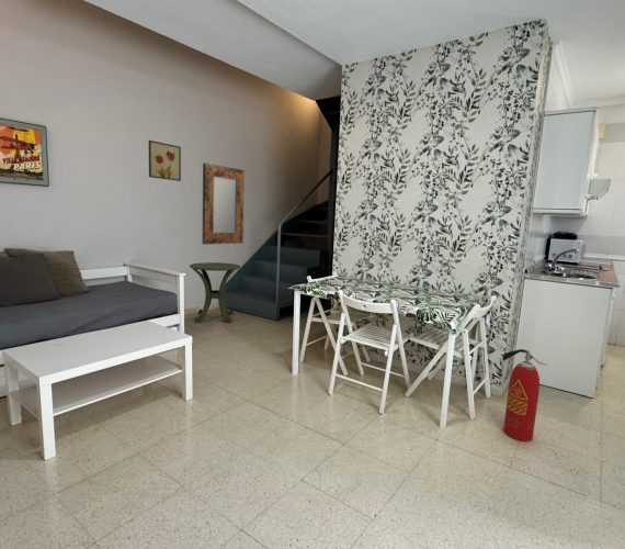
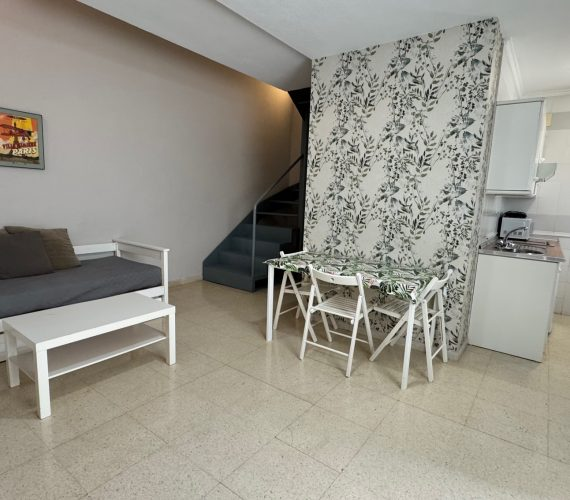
- side table [189,261,241,323]
- home mirror [202,163,246,246]
- fire extinguisher [501,348,548,442]
- wall art [148,139,182,182]
